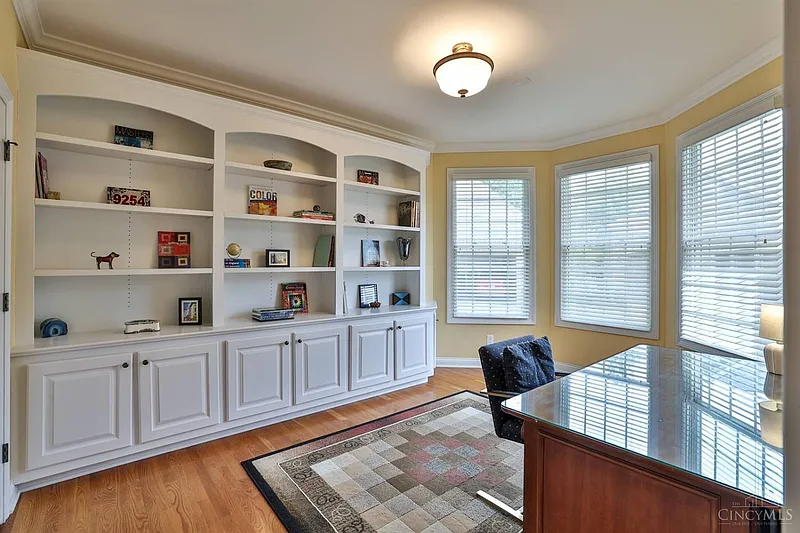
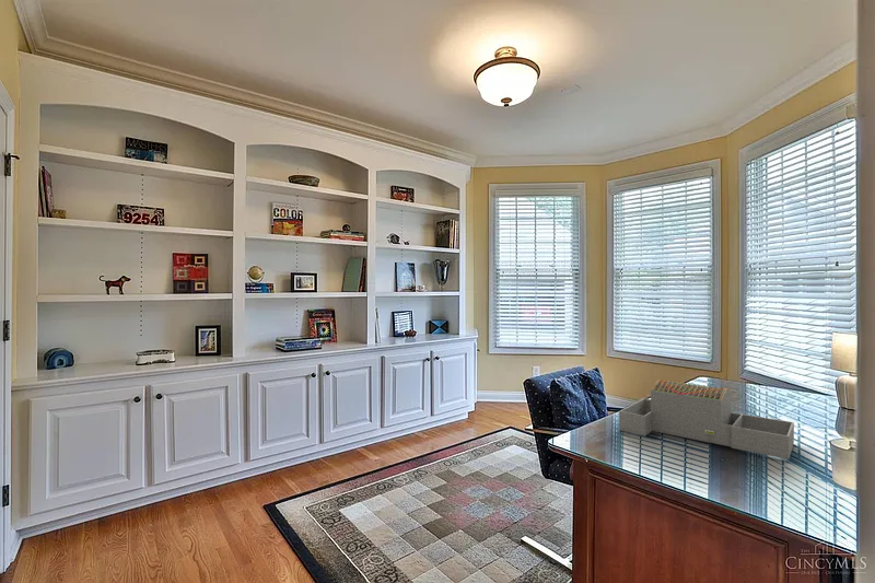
+ architectural model [618,378,795,460]
